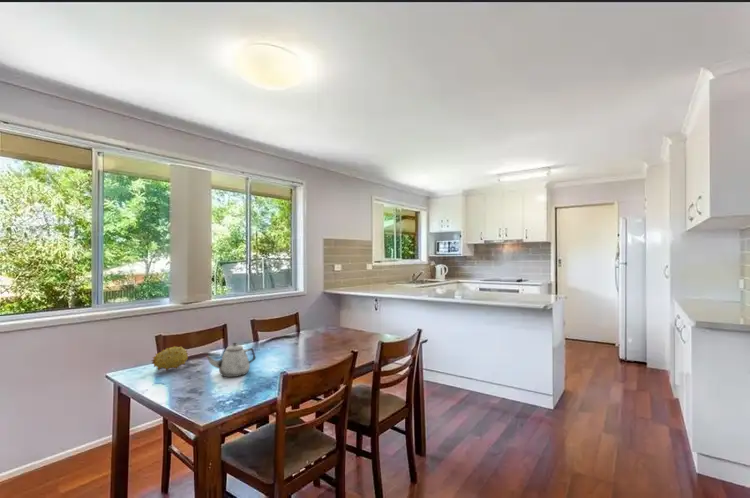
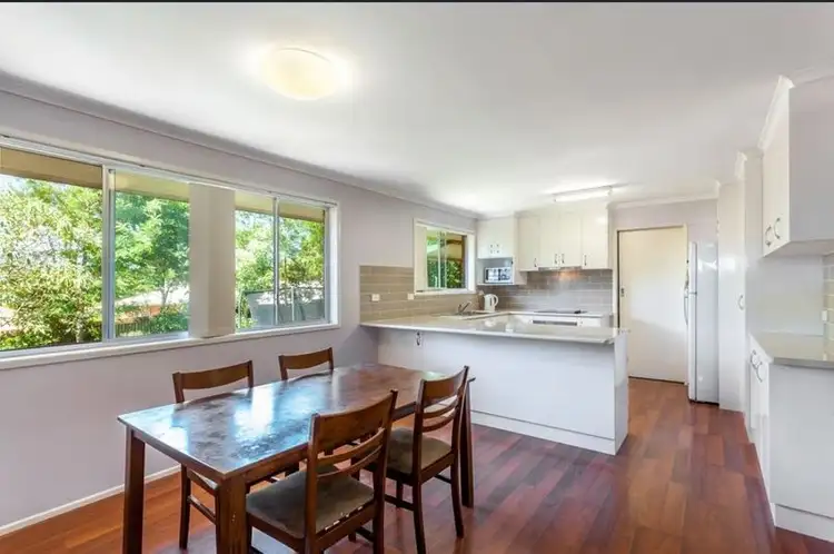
- teapot [205,342,257,378]
- fruit [150,344,189,372]
